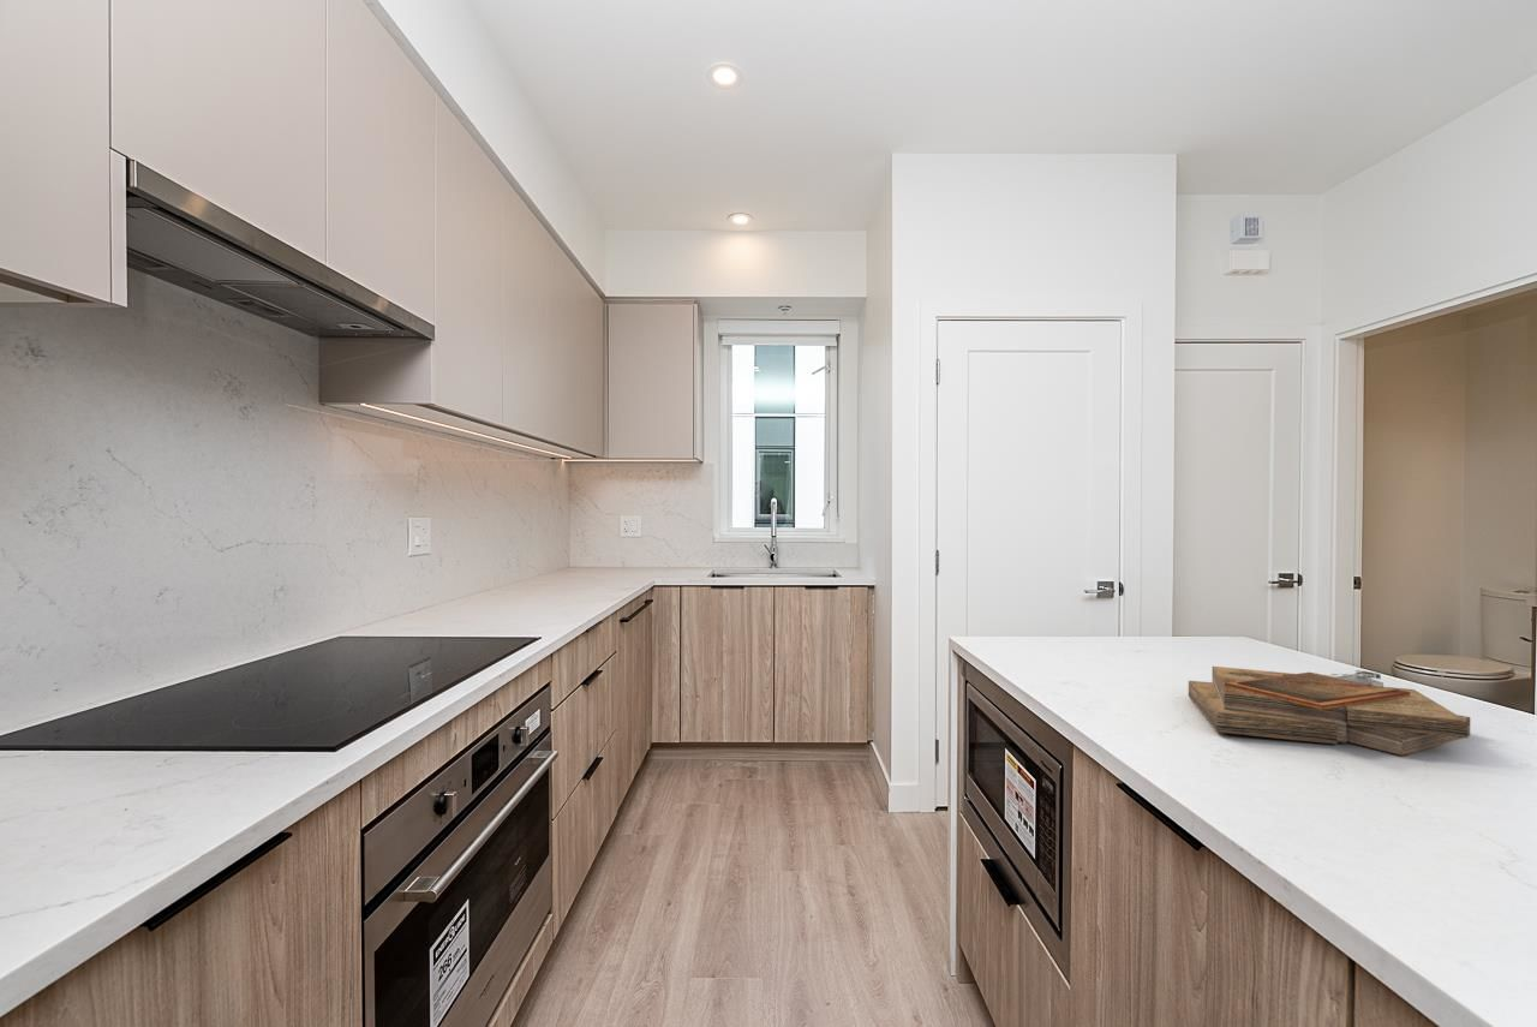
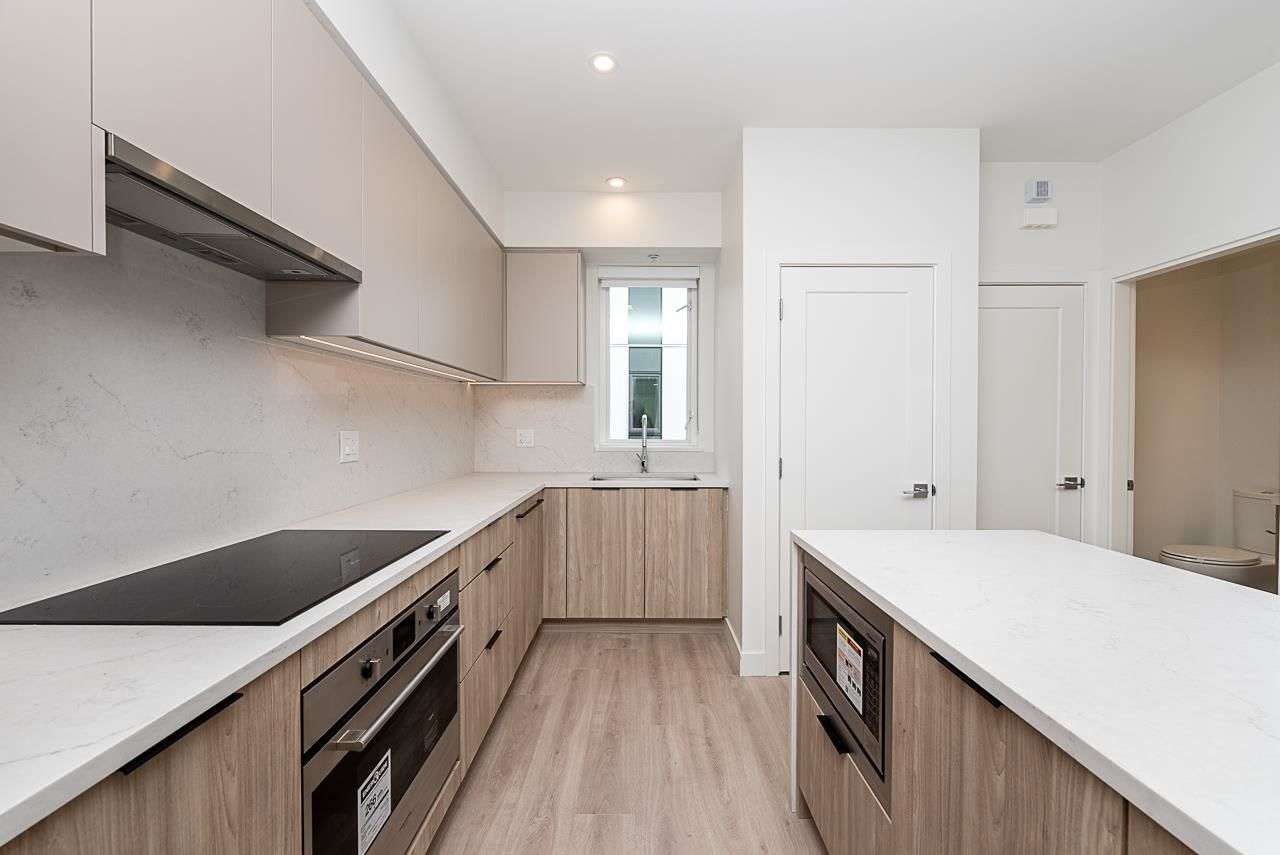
- clipboard [1188,665,1471,757]
